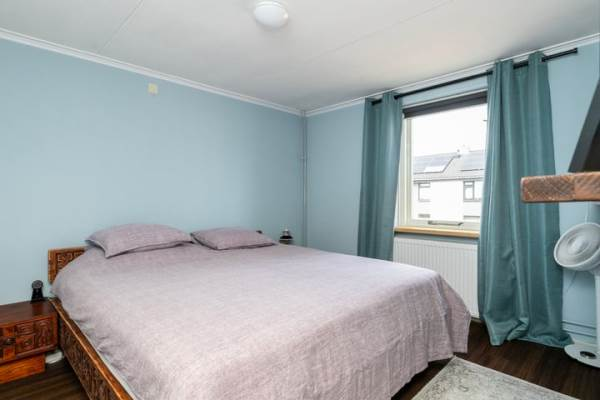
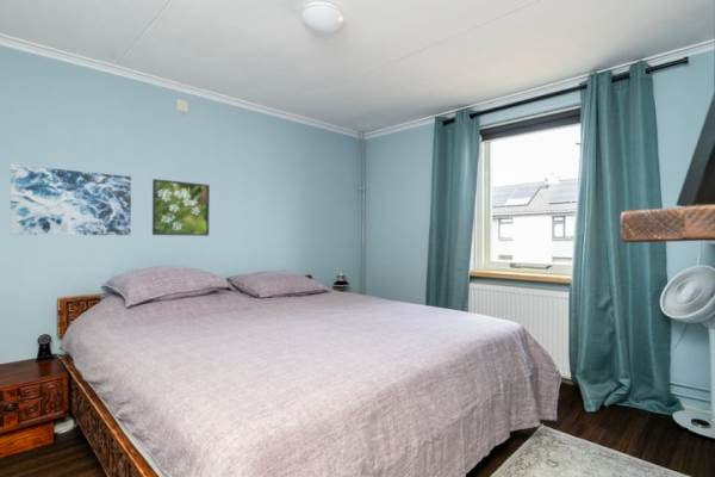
+ wall art [10,163,132,236]
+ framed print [151,178,211,237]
